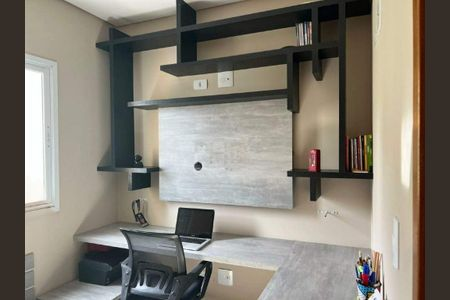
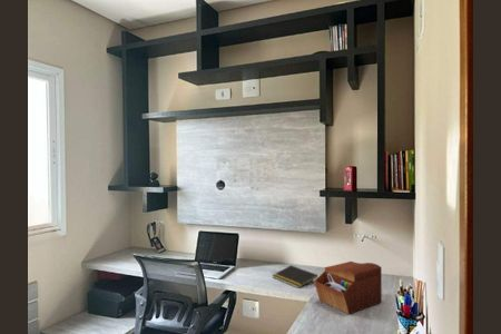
+ sewing box [313,261,383,315]
+ notepad [272,264,318,289]
